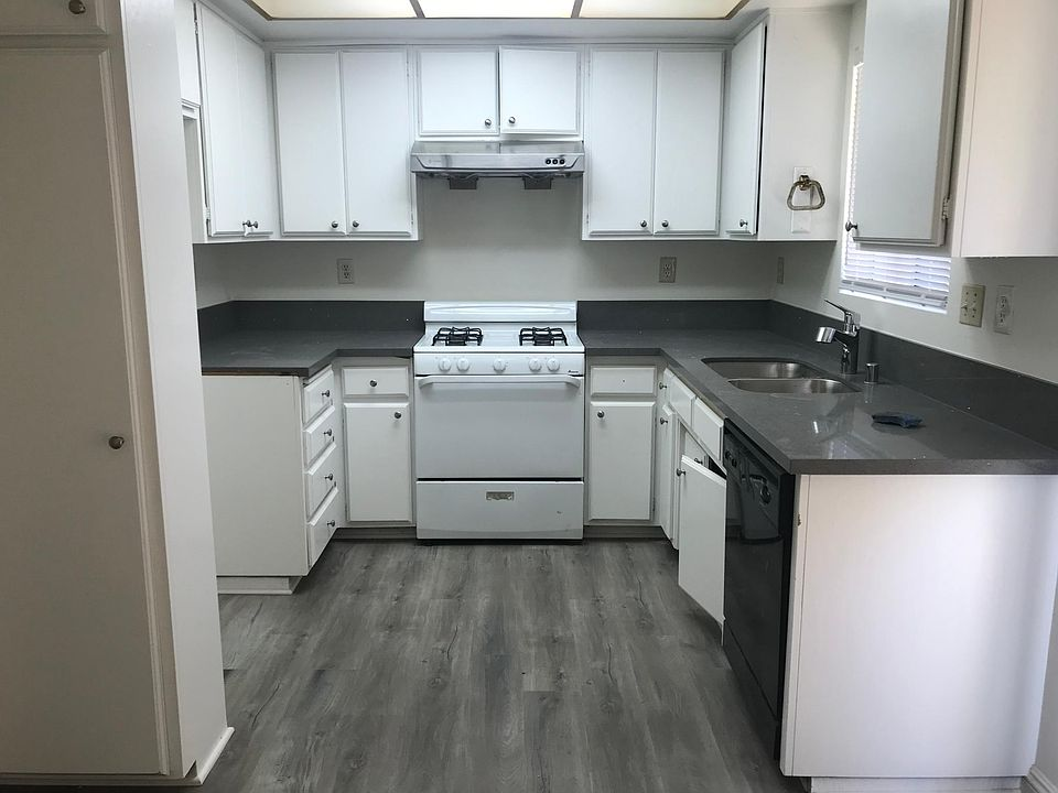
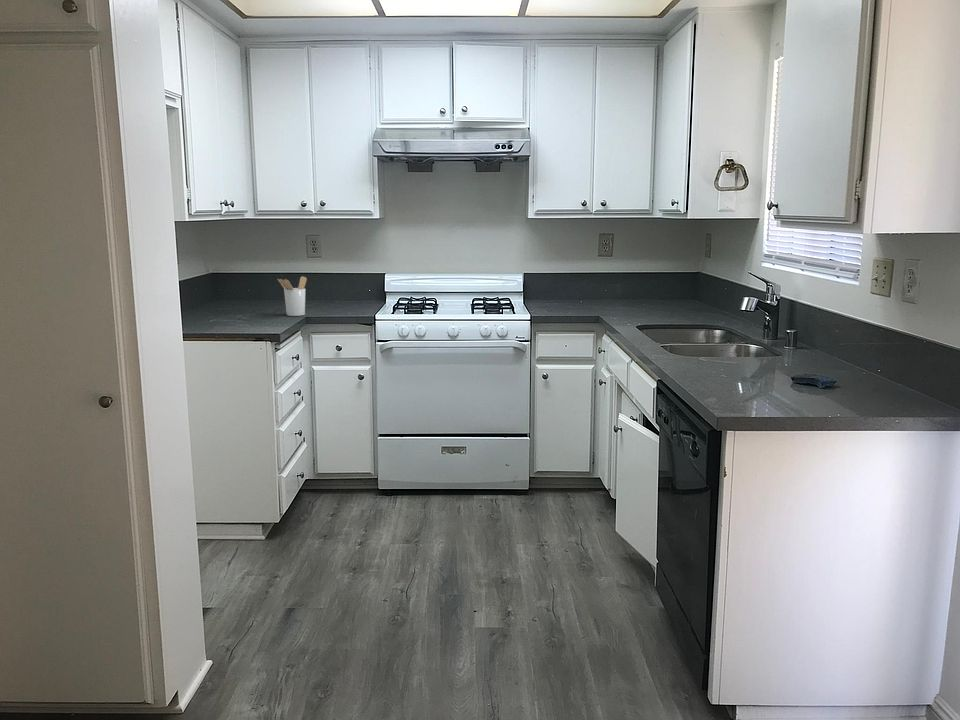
+ utensil holder [277,276,308,317]
